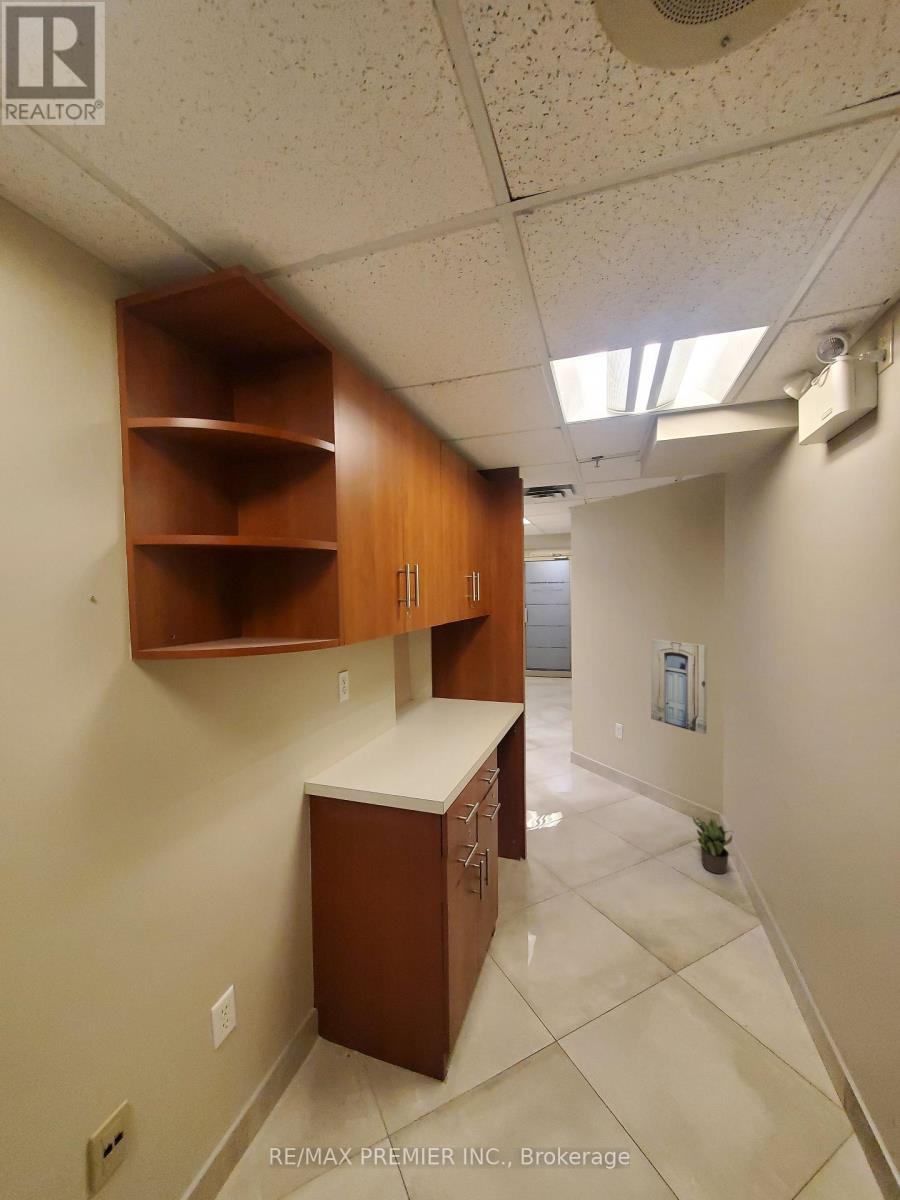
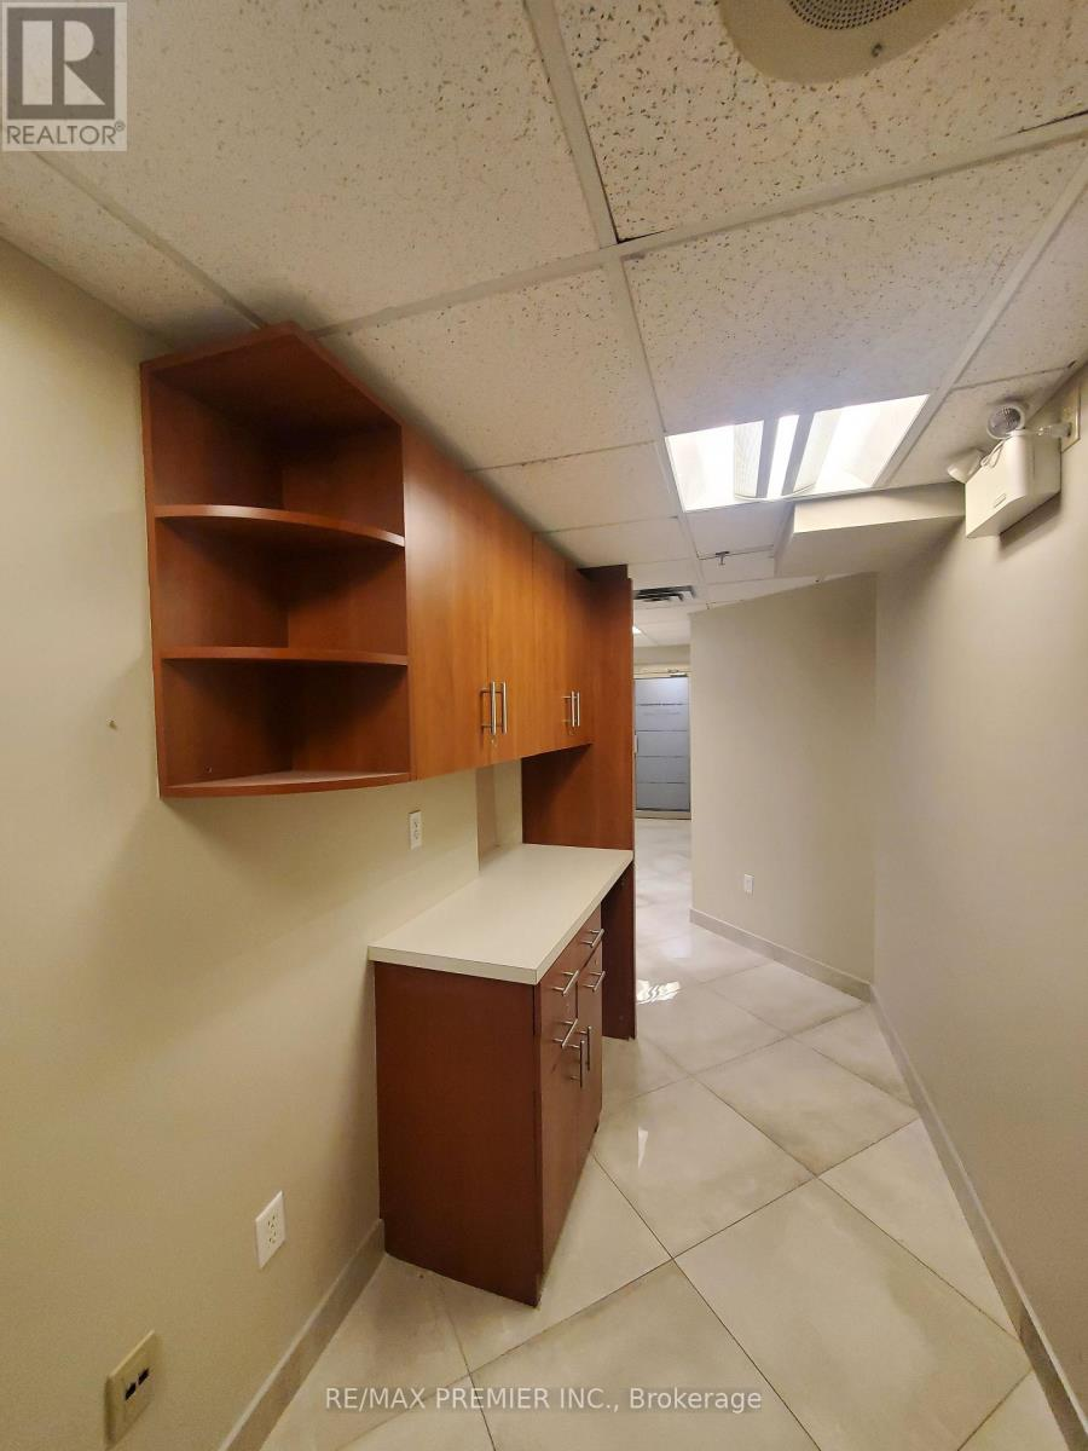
- potted plant [692,816,734,875]
- wall art [650,638,708,735]
